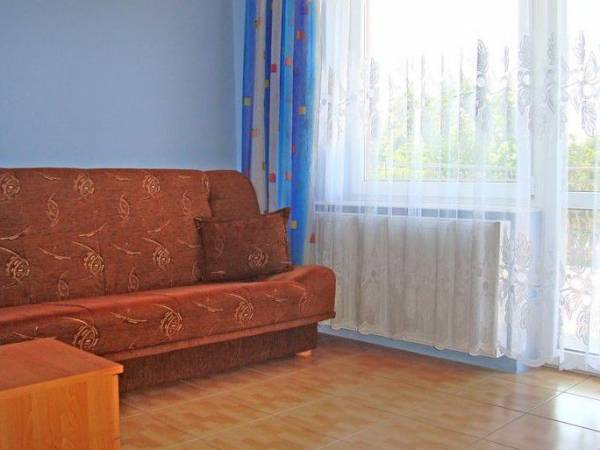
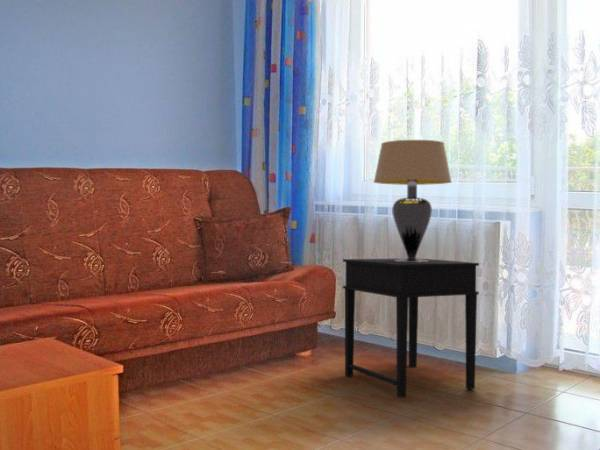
+ side table [342,257,480,399]
+ table lamp [372,139,453,262]
